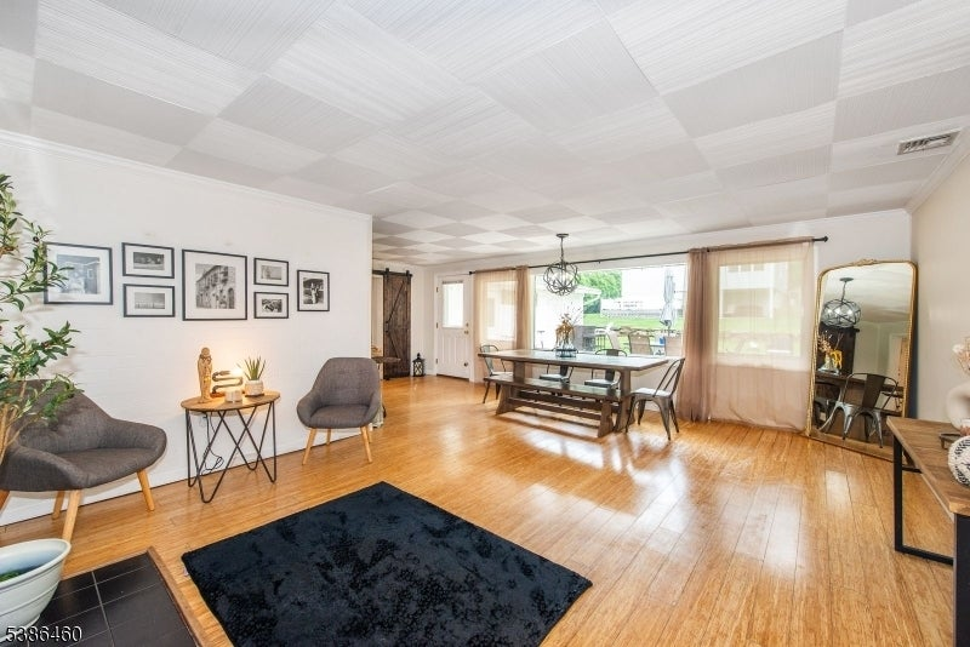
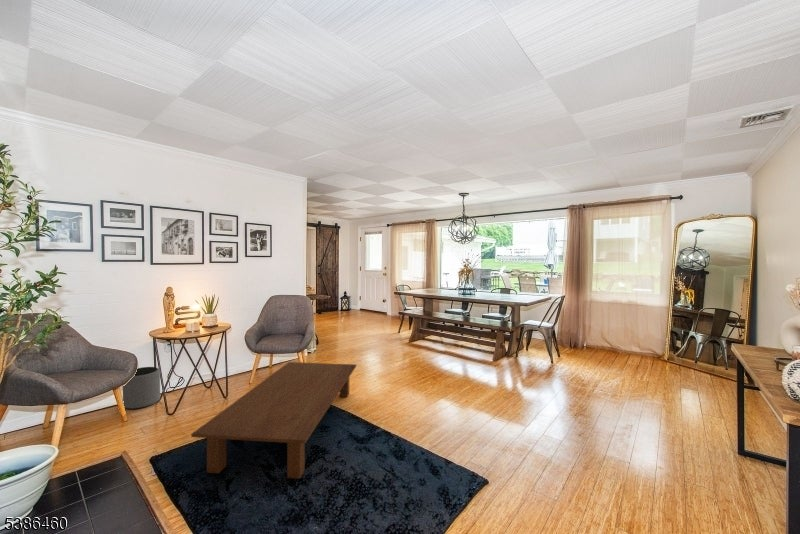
+ plant pot [122,366,161,410]
+ coffee table [190,361,357,480]
